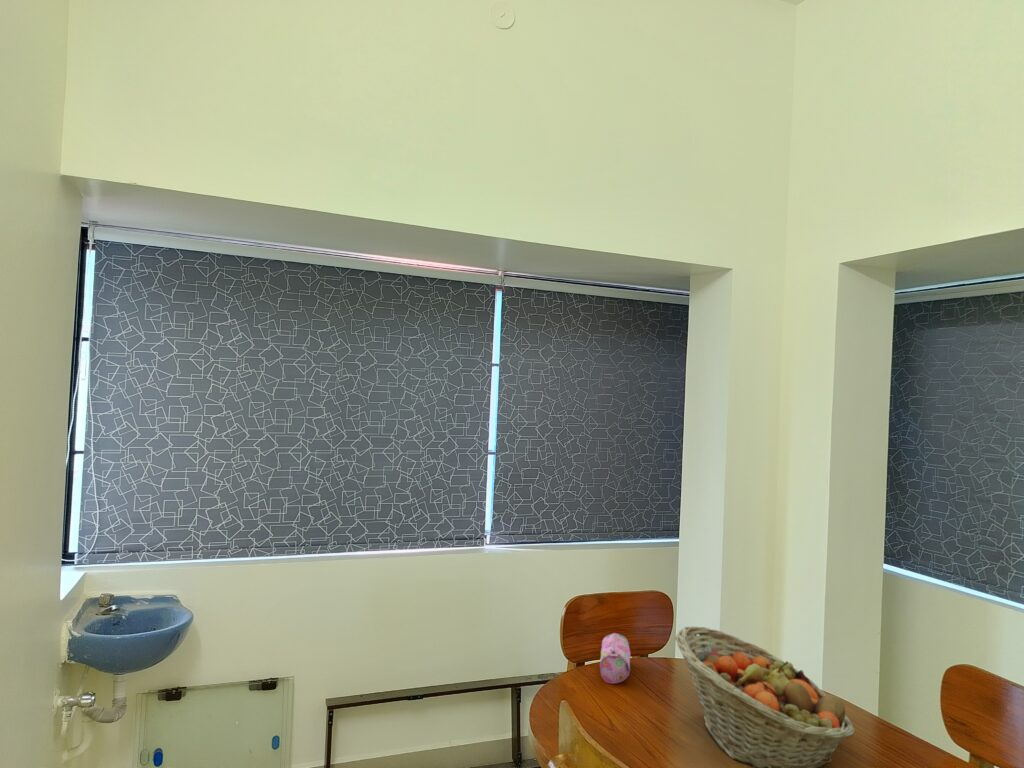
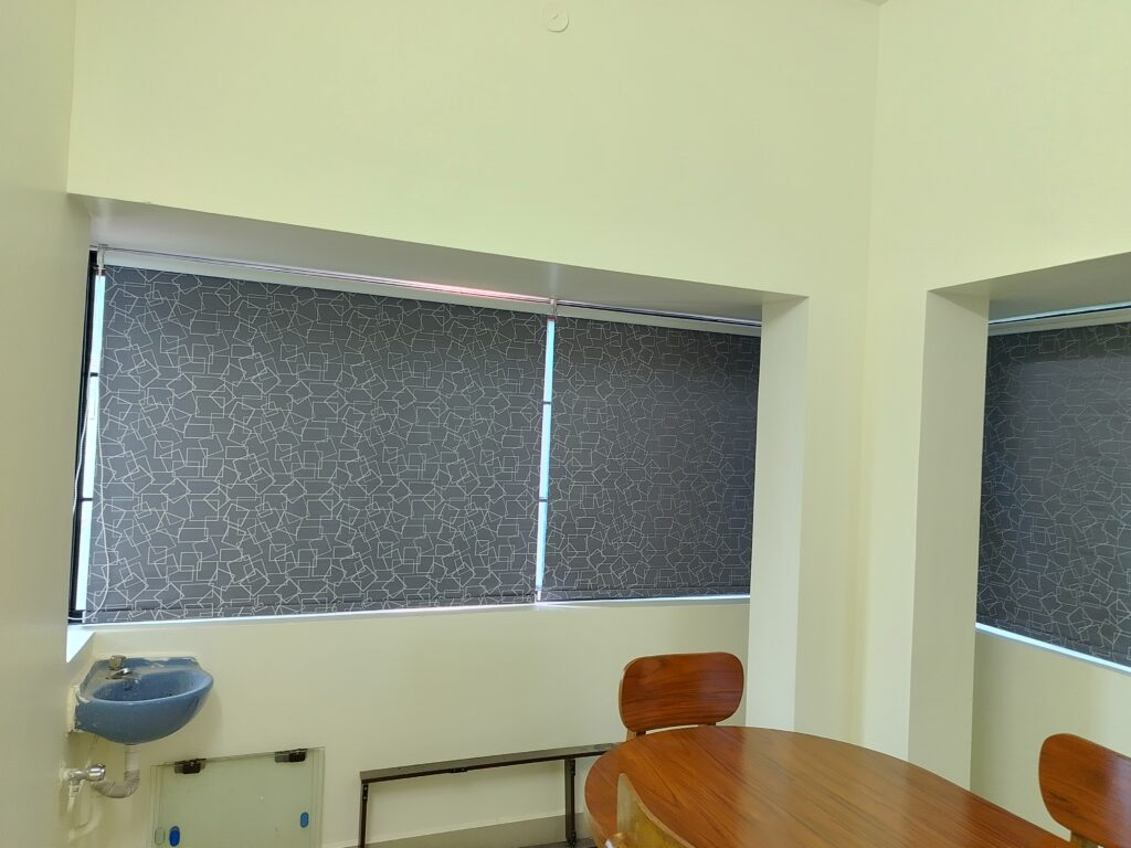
- pencil case [599,632,631,685]
- fruit basket [674,625,856,768]
